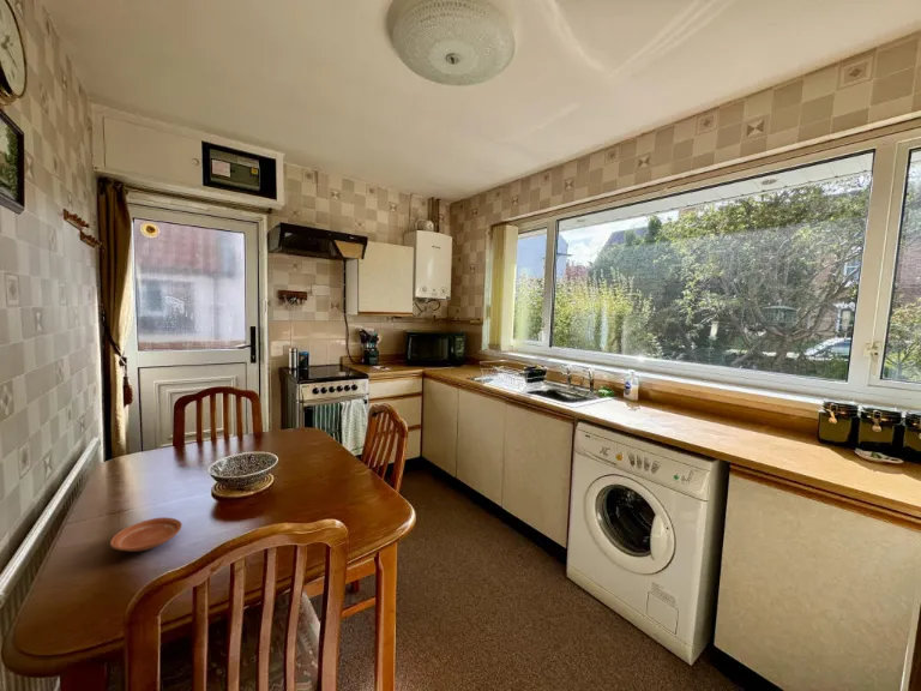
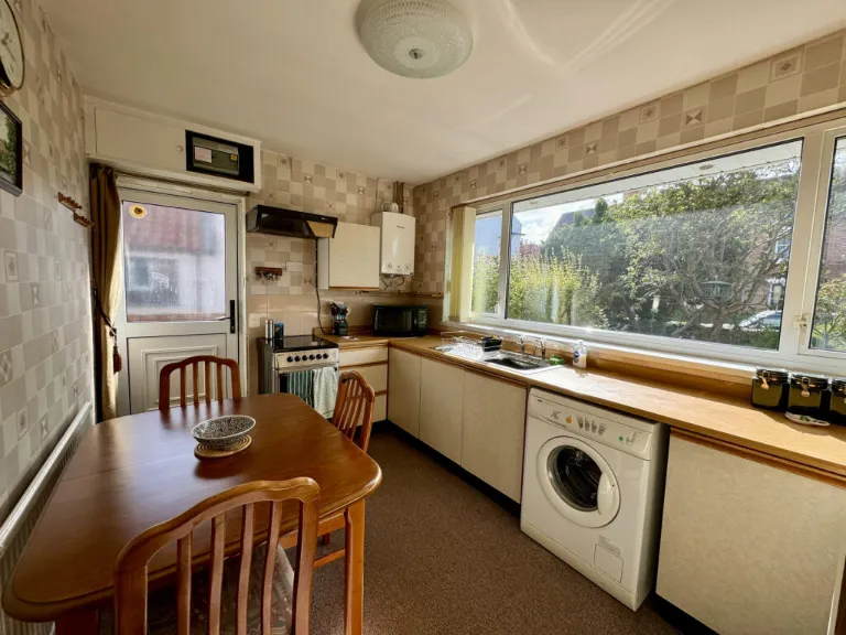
- plate [109,516,183,553]
